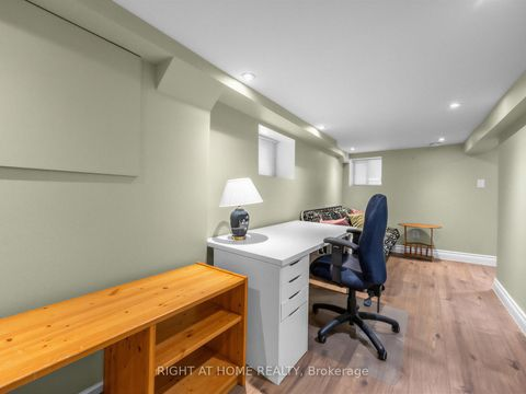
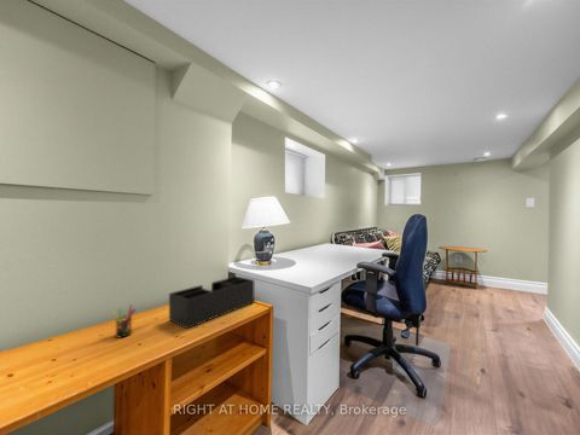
+ pen holder [111,303,137,338]
+ desk organizer [168,276,256,330]
